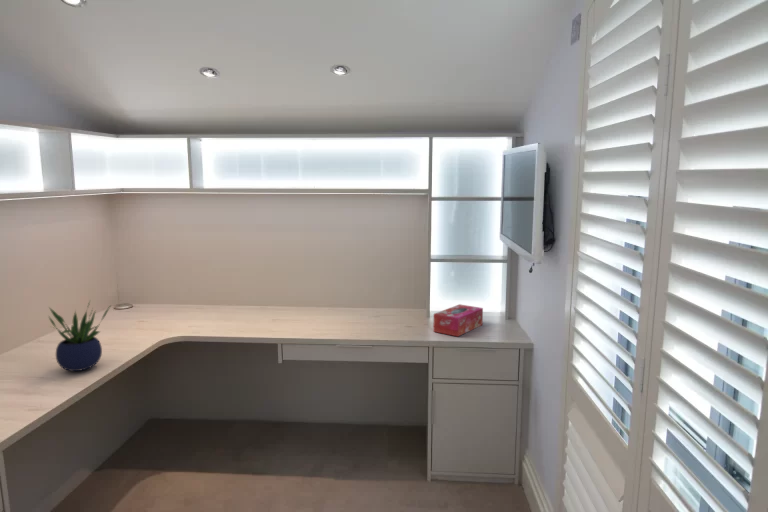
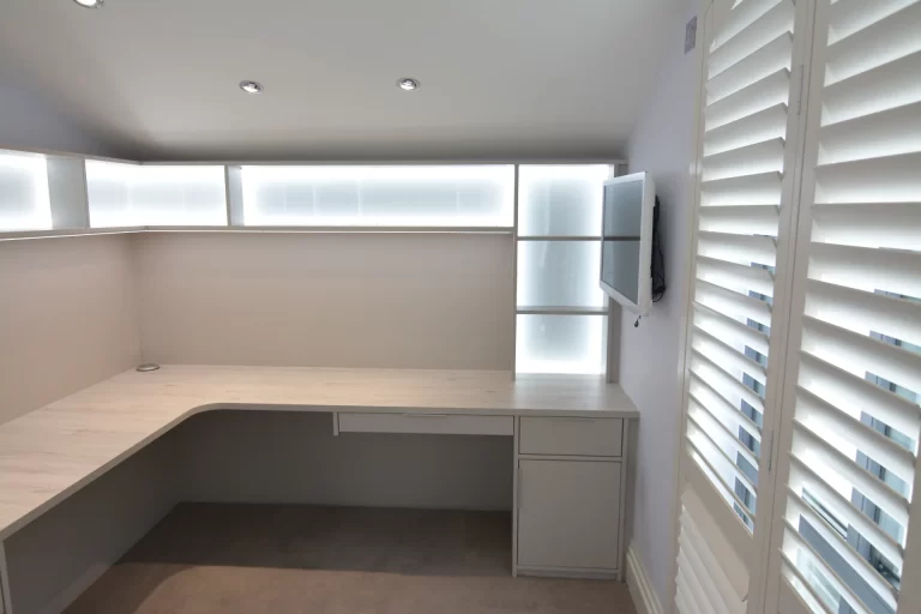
- potted plant [47,300,111,372]
- tissue box [432,303,484,337]
